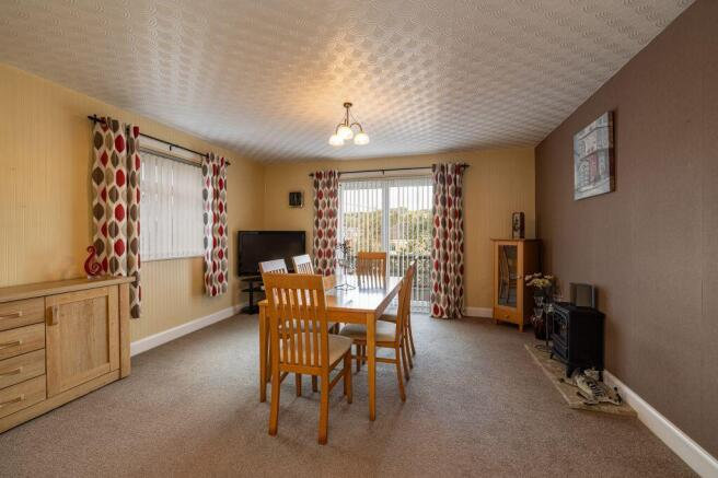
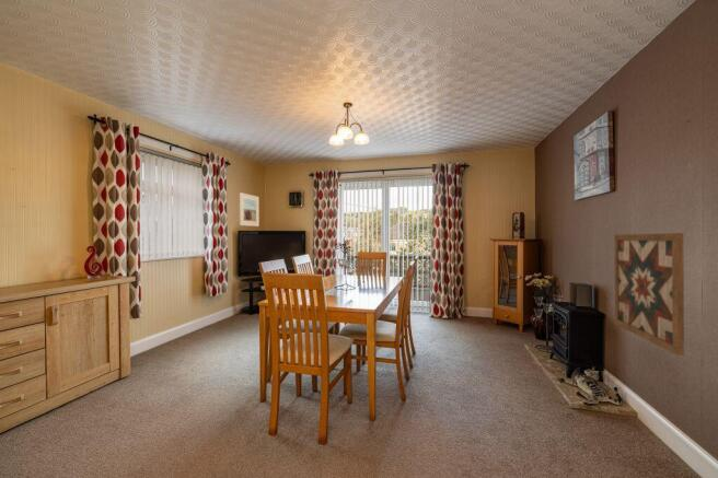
+ wall art [614,232,685,357]
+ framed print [239,191,260,228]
